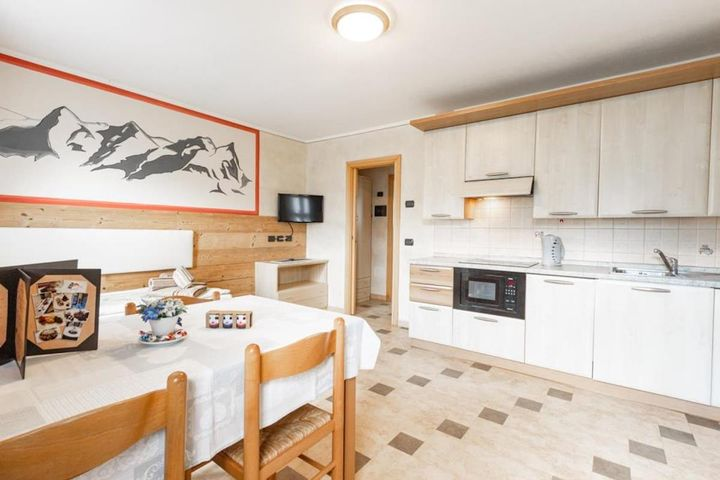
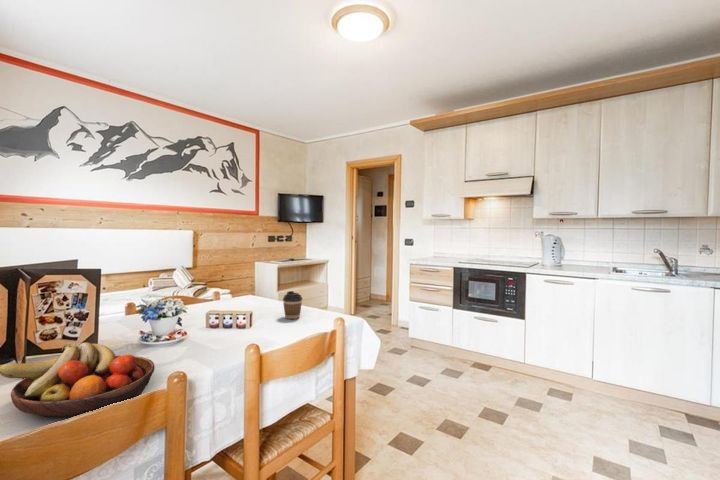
+ fruit bowl [0,341,156,418]
+ coffee cup [282,290,303,320]
